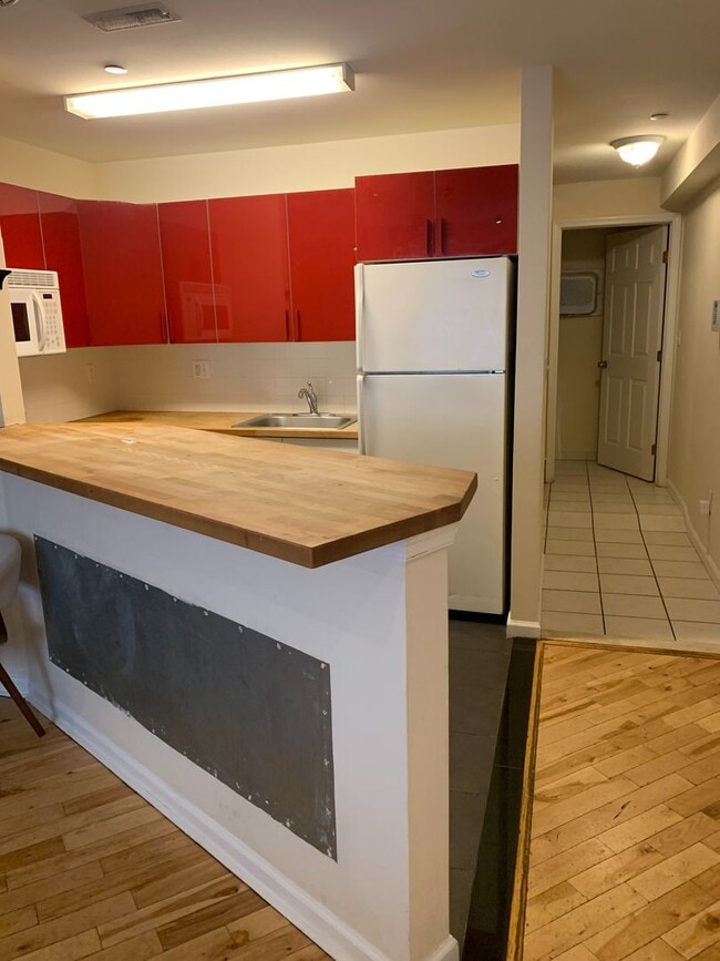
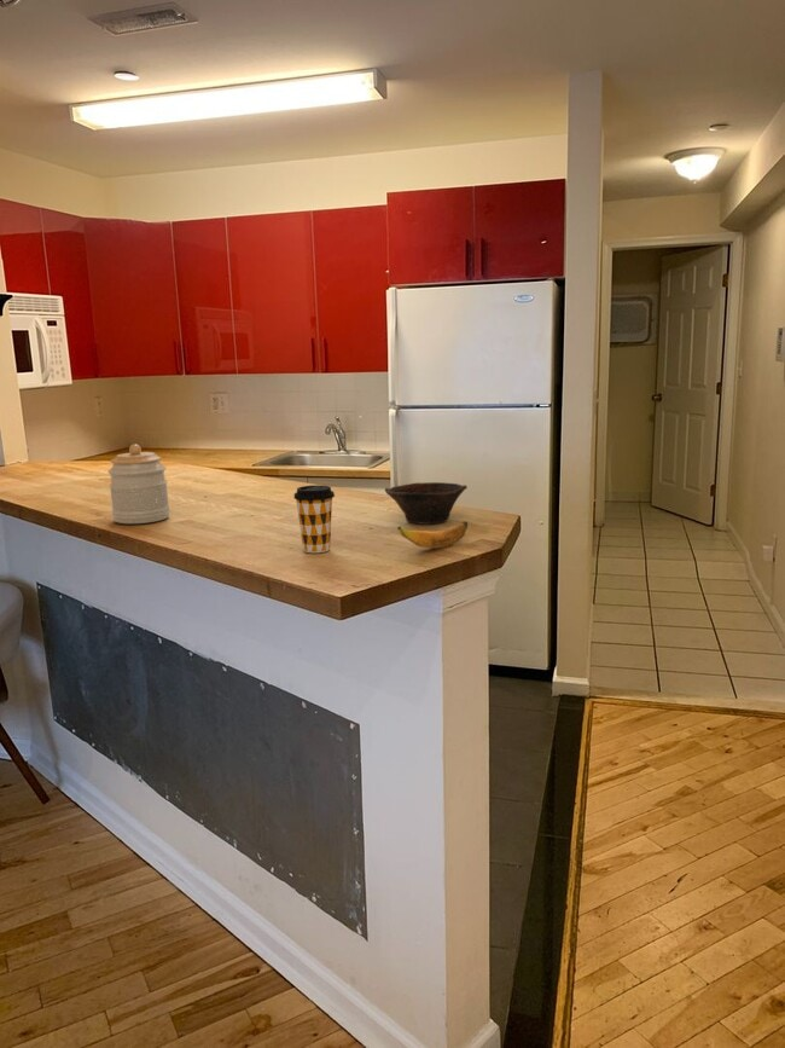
+ jar [106,444,170,525]
+ bowl [384,481,469,526]
+ banana [396,521,469,549]
+ coffee cup [292,484,336,554]
